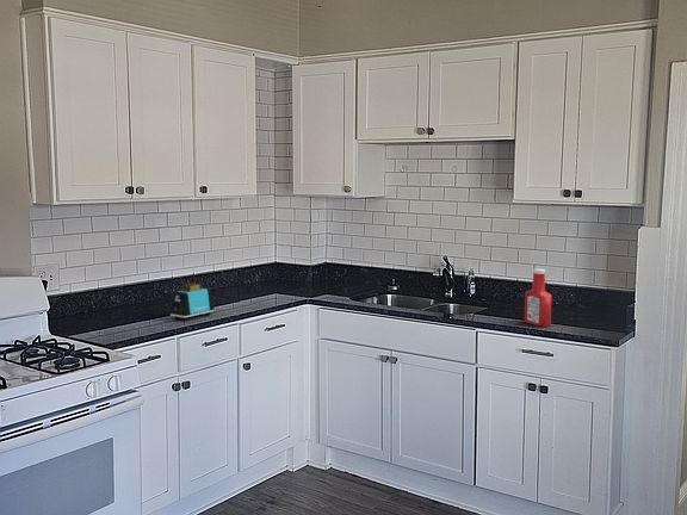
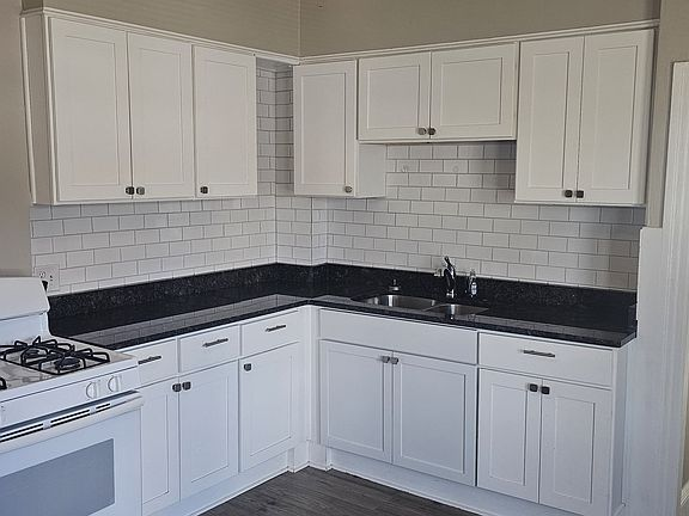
- soap bottle [524,268,553,328]
- toaster [169,281,216,322]
